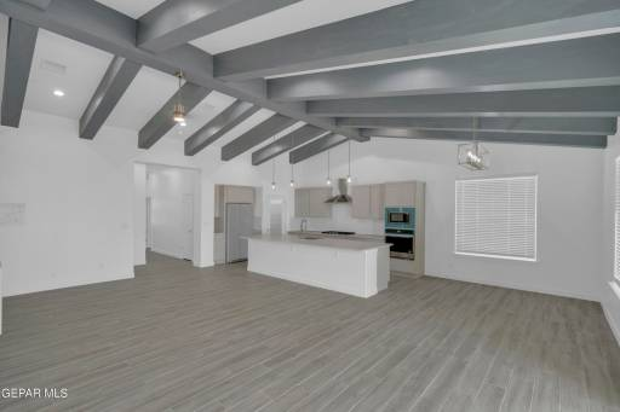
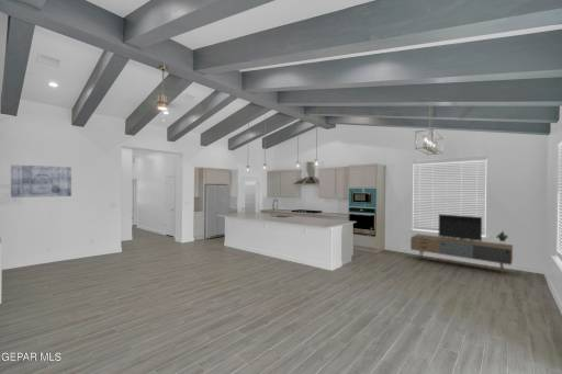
+ media console [409,213,514,274]
+ wall art [10,163,72,199]
